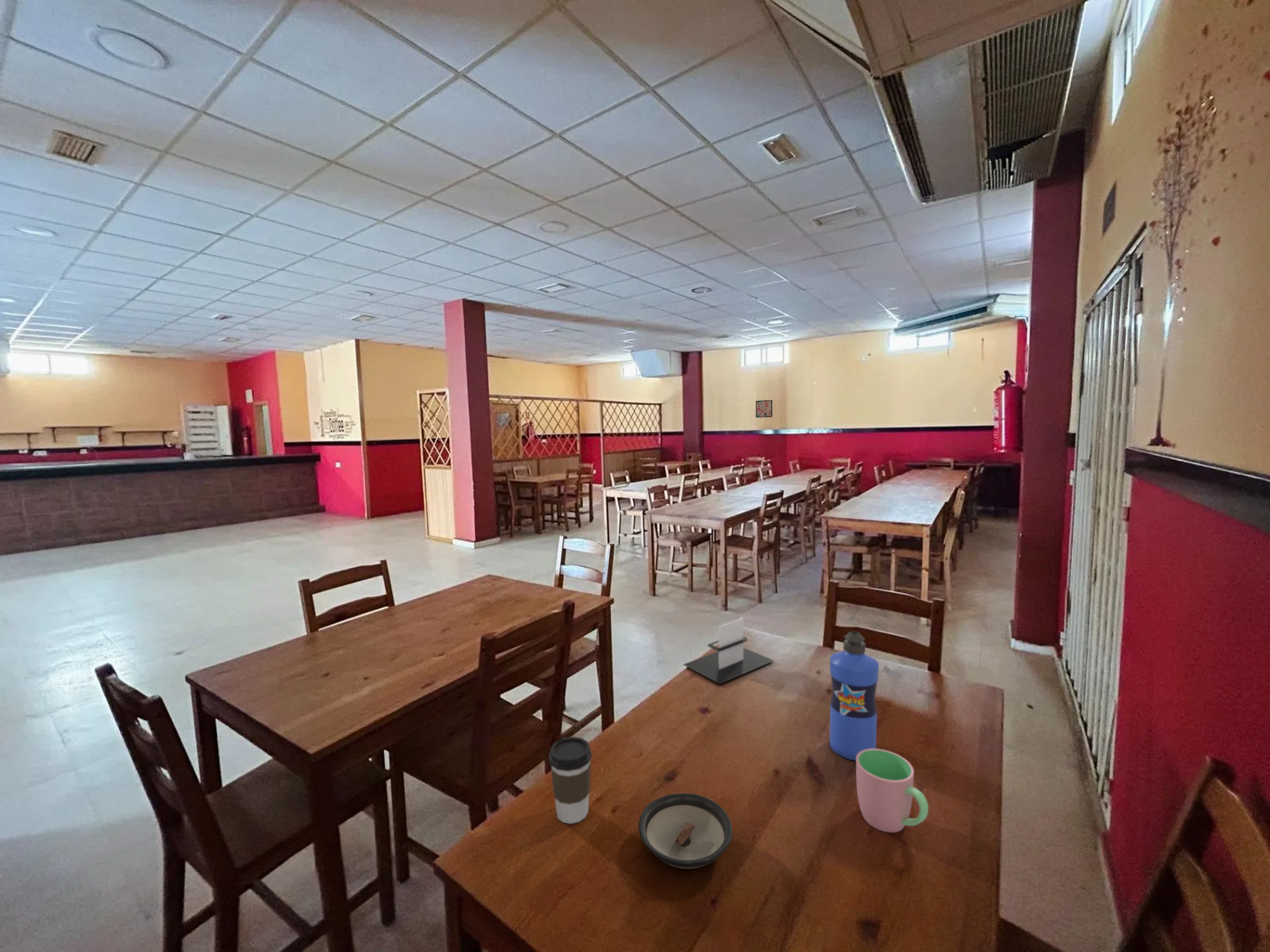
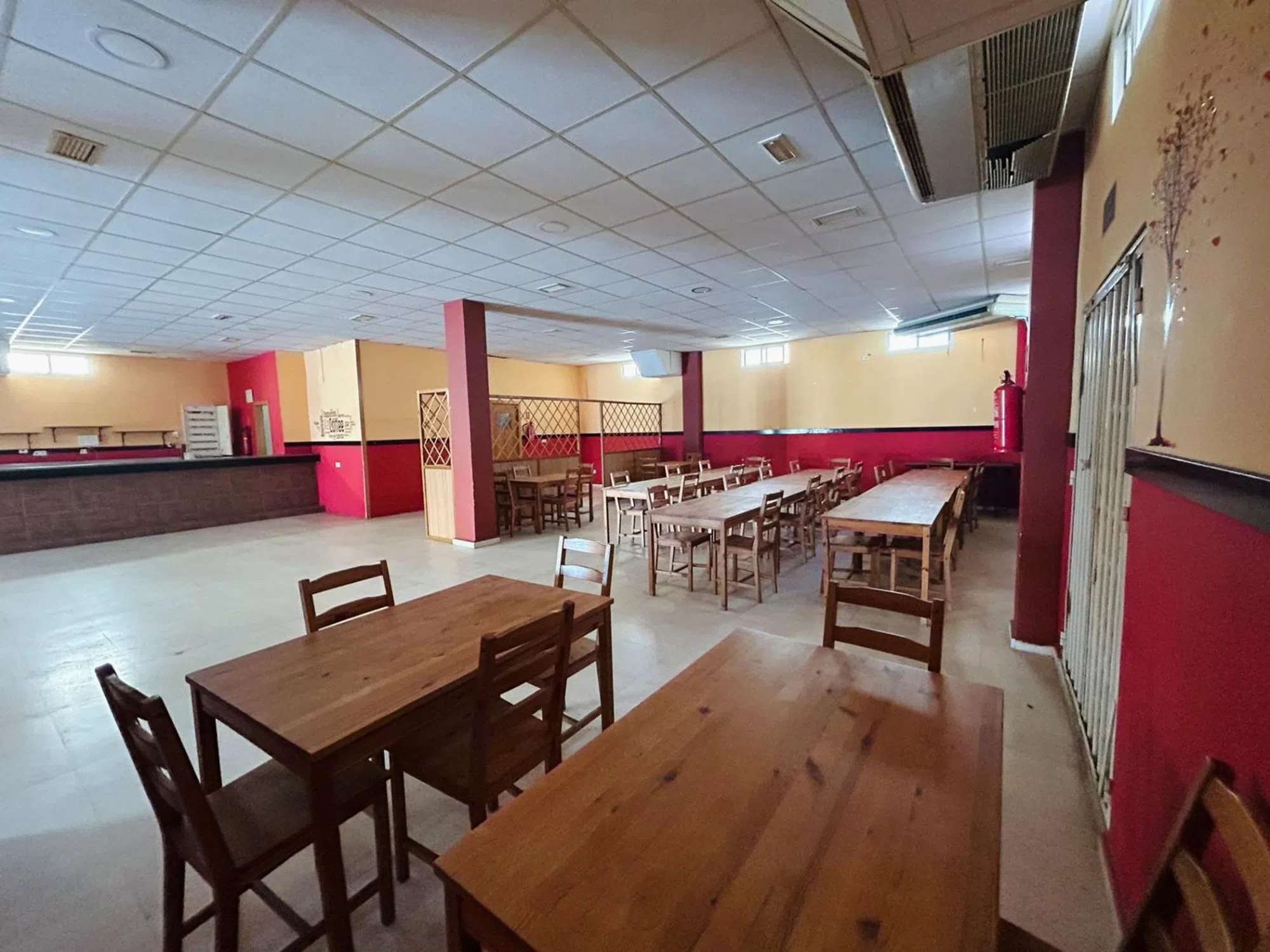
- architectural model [682,617,775,685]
- coffee cup [548,736,592,824]
- saucer [638,793,733,869]
- wall art [755,399,773,418]
- cup [855,748,929,833]
- water bottle [829,630,879,762]
